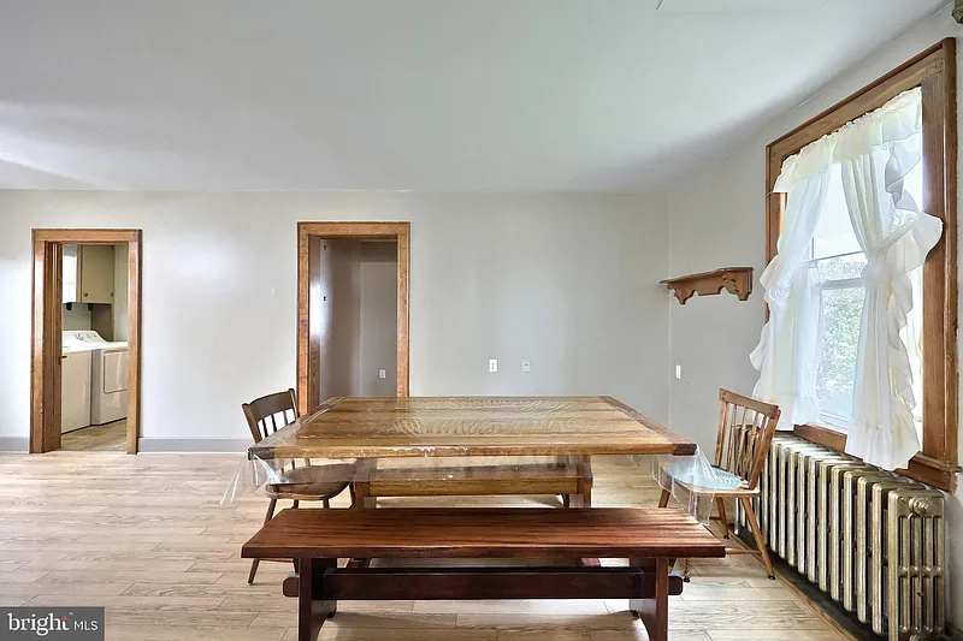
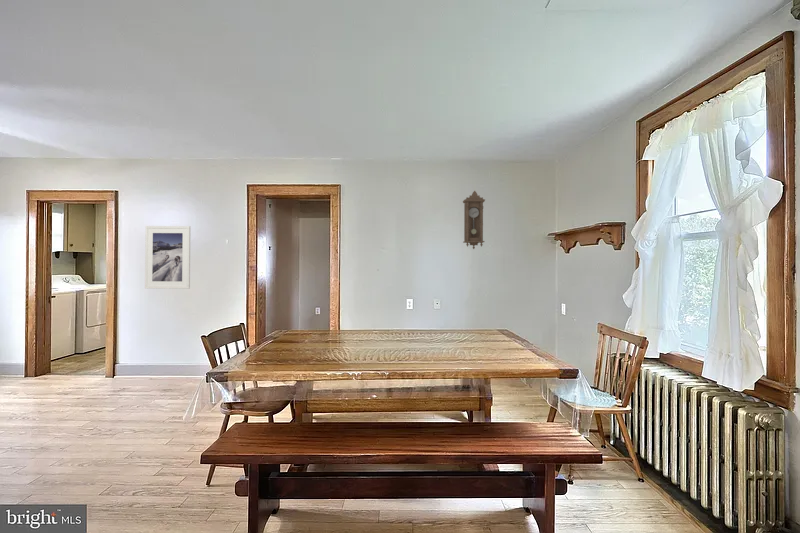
+ pendulum clock [462,190,486,250]
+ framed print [144,225,191,290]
